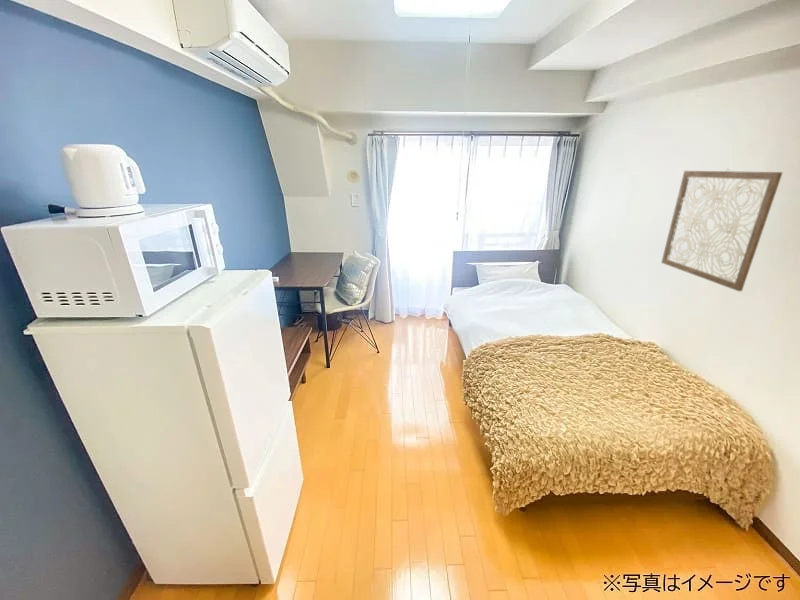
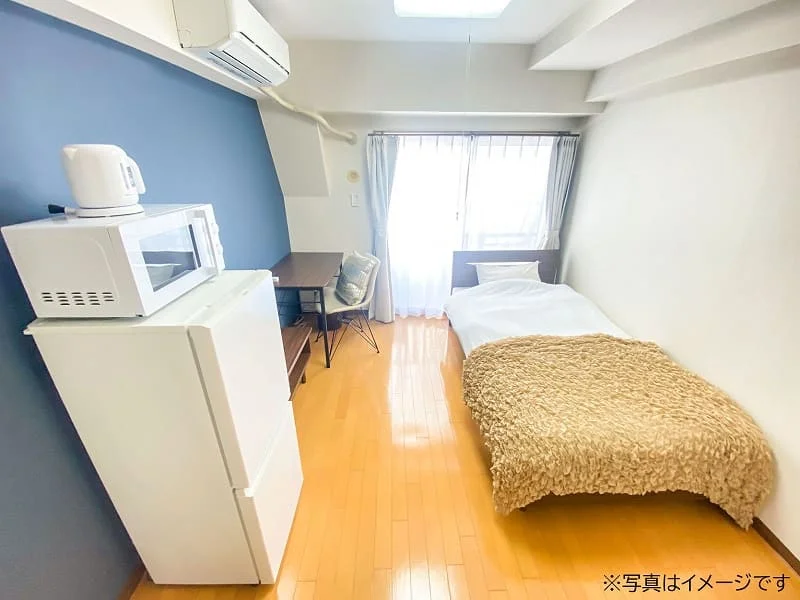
- wall art [660,167,784,292]
